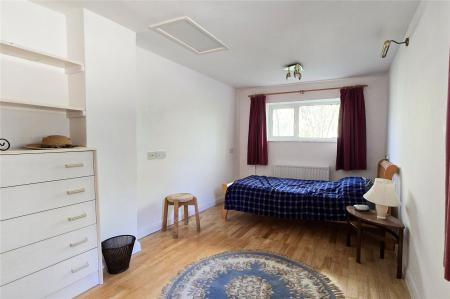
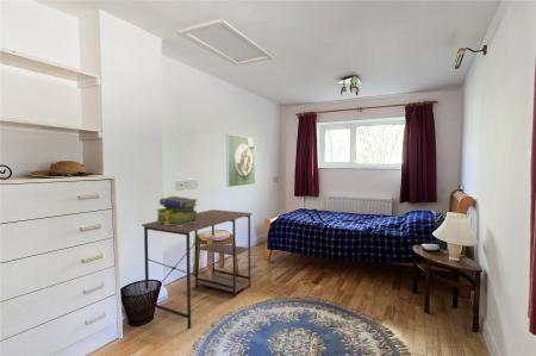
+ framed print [225,133,256,188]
+ stack of books [155,195,198,226]
+ desk [141,208,253,331]
